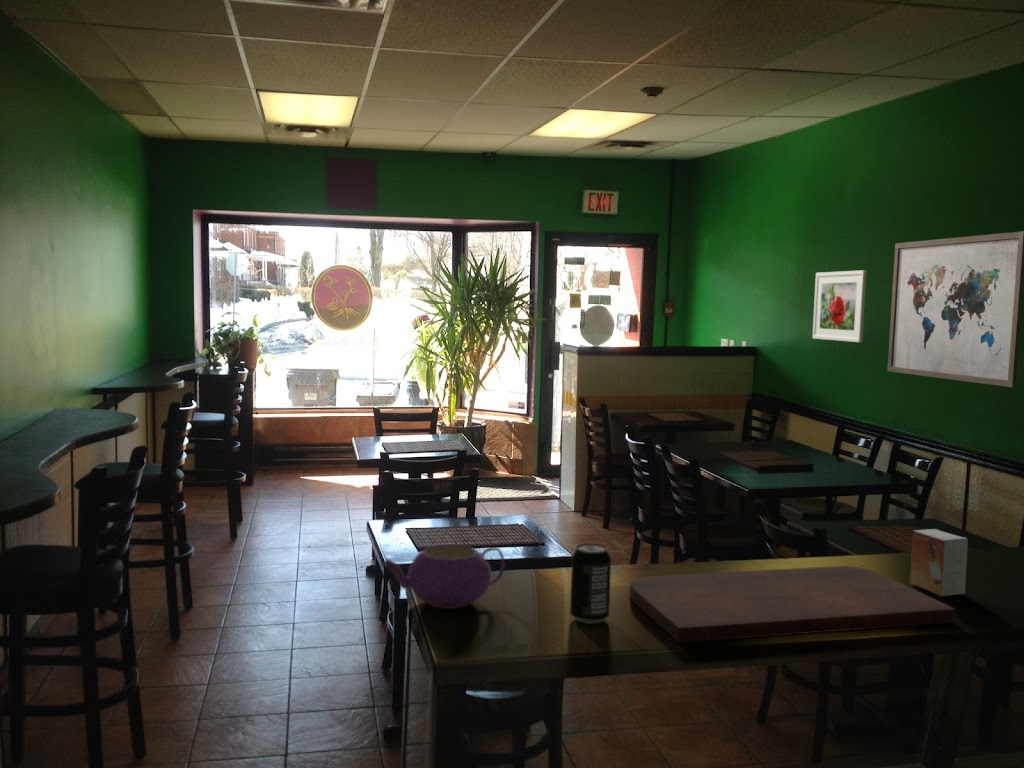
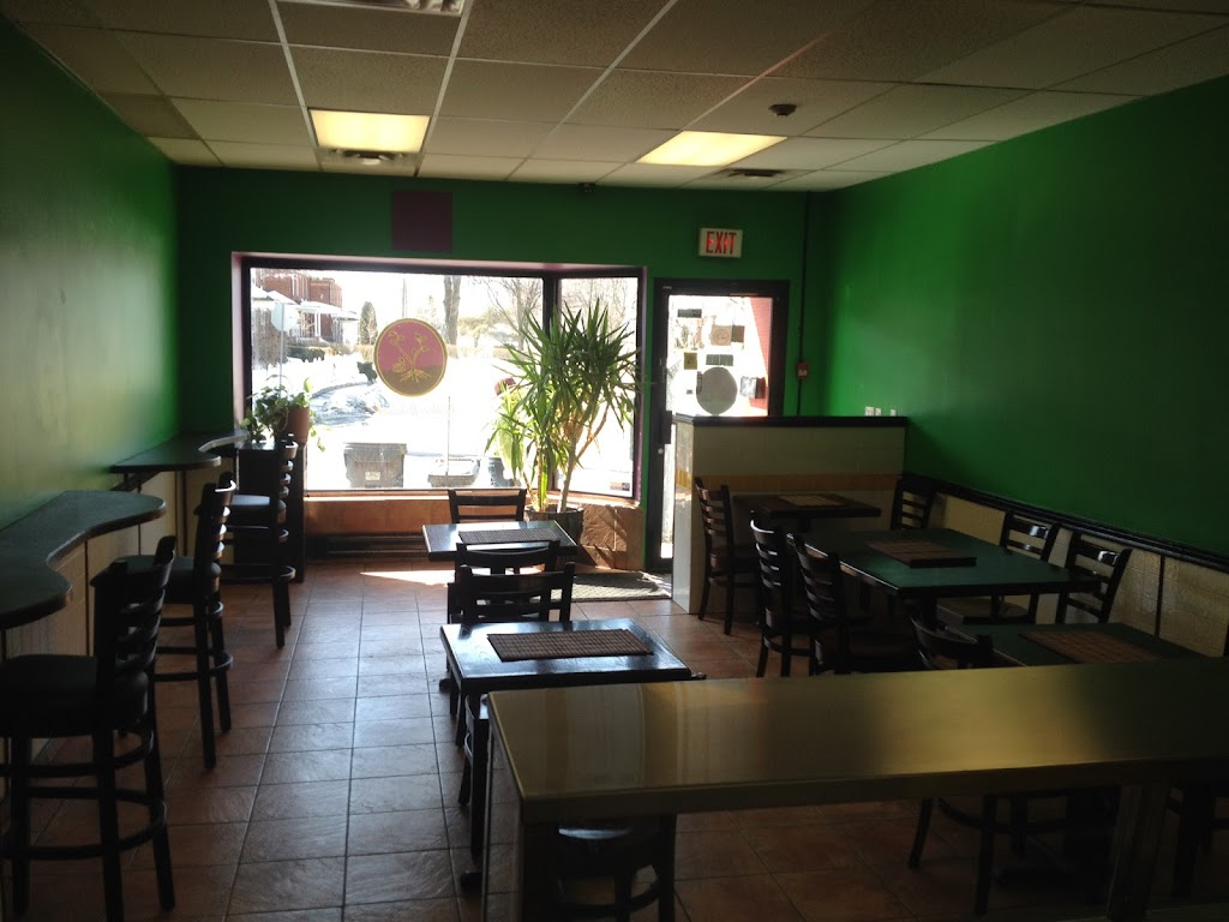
- small box [909,528,969,597]
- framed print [812,269,868,343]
- wall art [887,230,1024,388]
- cutting board [628,565,957,644]
- beverage can [569,542,612,625]
- teapot [383,543,506,610]
